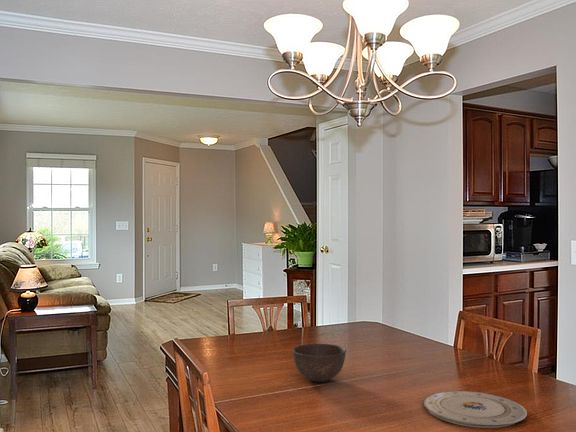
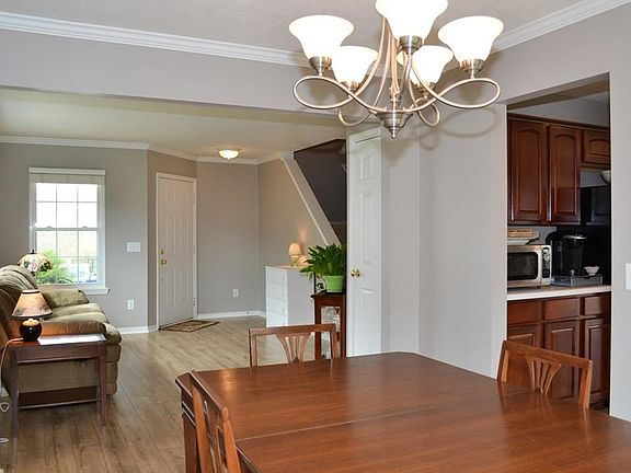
- plate [422,390,528,429]
- bowl [292,343,347,383]
